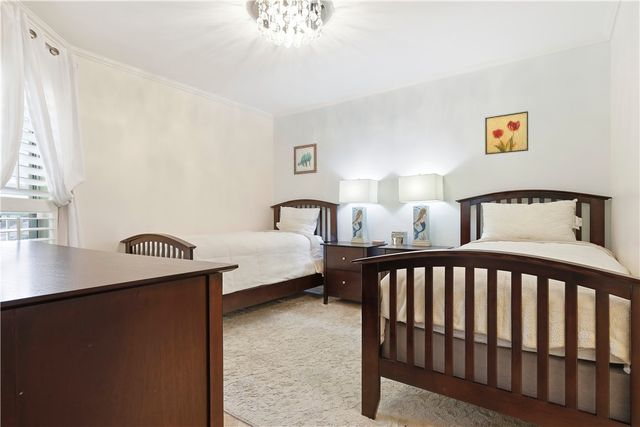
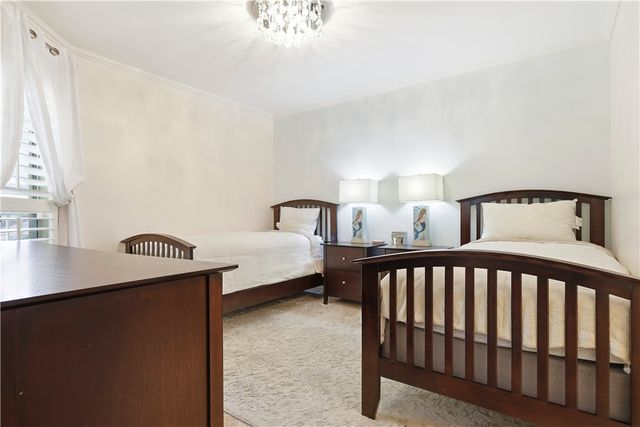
- wall art [484,110,529,156]
- wall art [293,142,318,176]
